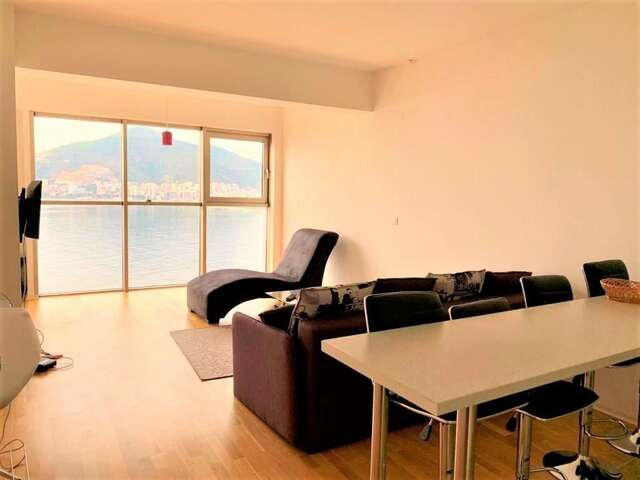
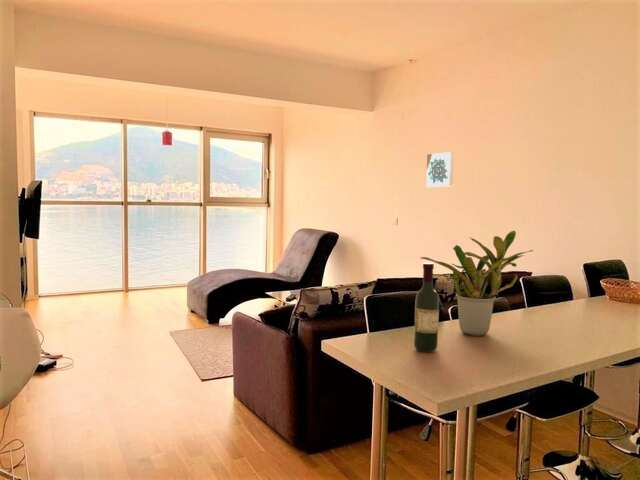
+ potted plant [419,230,534,337]
+ wall art [425,151,455,188]
+ wine bottle [413,261,440,353]
